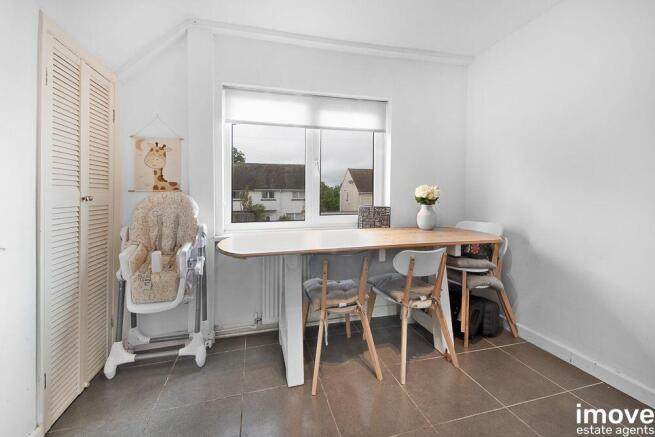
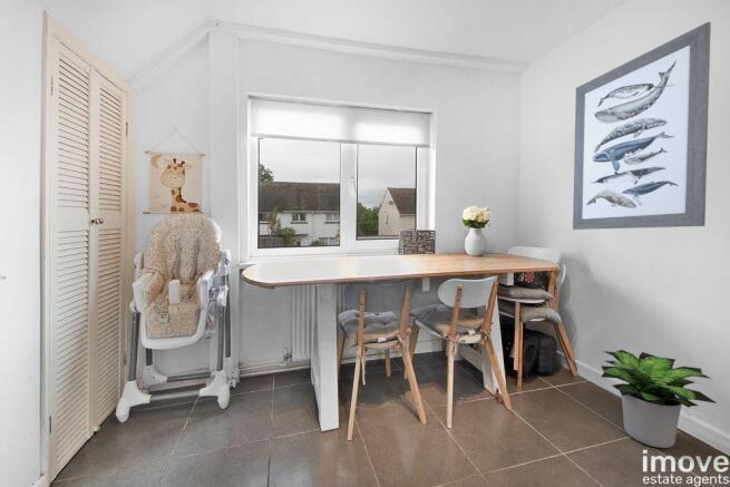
+ potted plant [600,349,718,449]
+ wall art [572,21,712,231]
